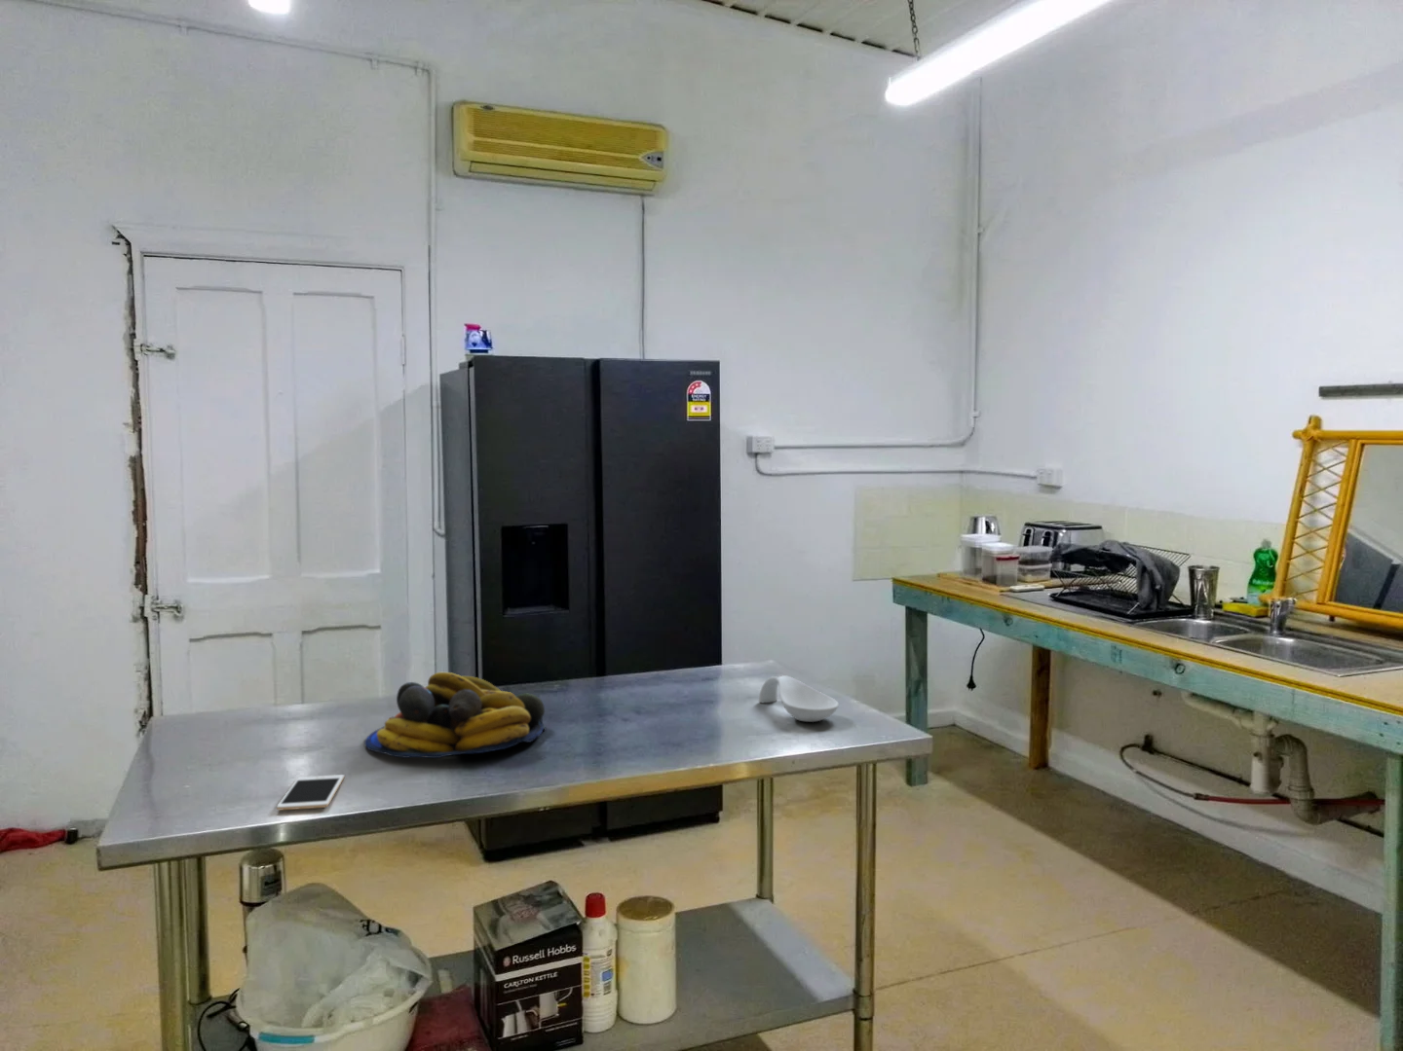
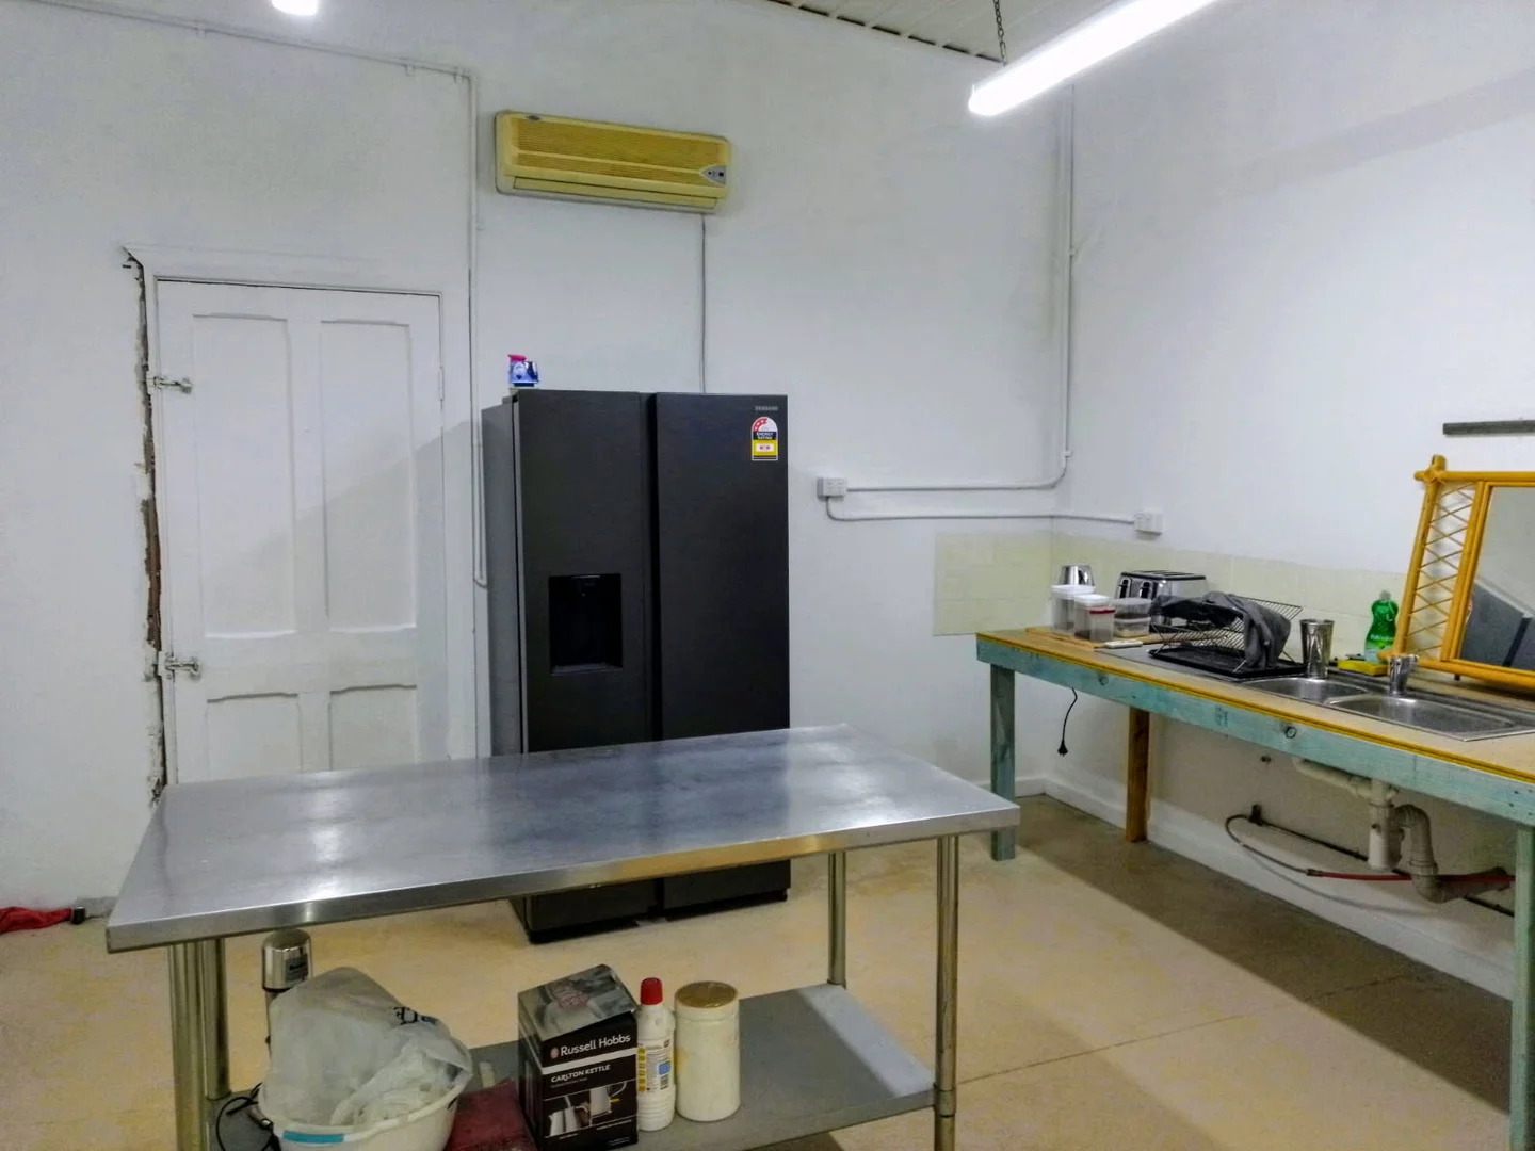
- cell phone [276,774,345,810]
- spoon rest [758,675,840,723]
- fruit bowl [363,671,548,760]
